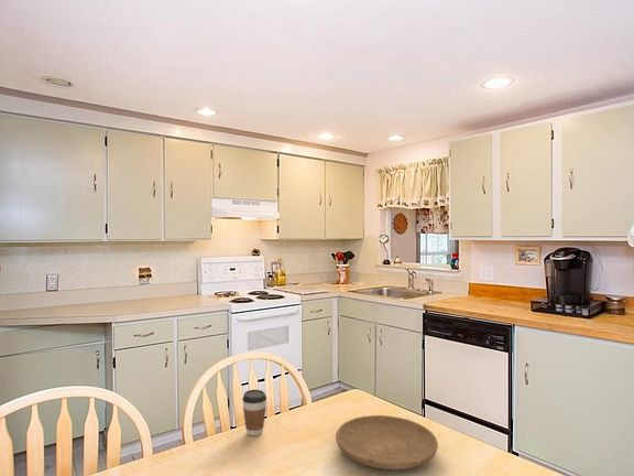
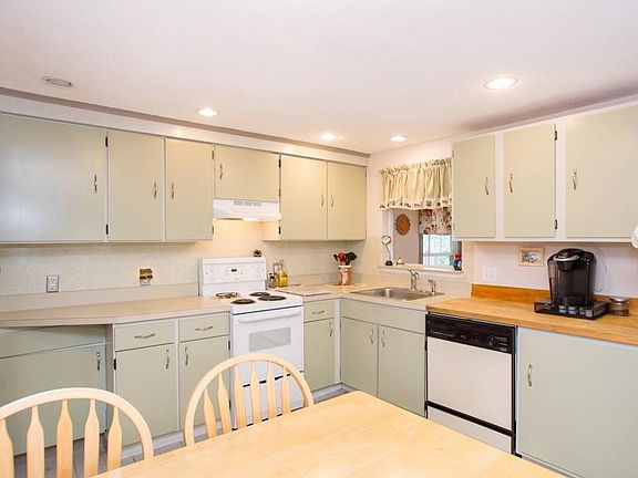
- plate [335,414,439,470]
- coffee cup [241,389,267,436]
